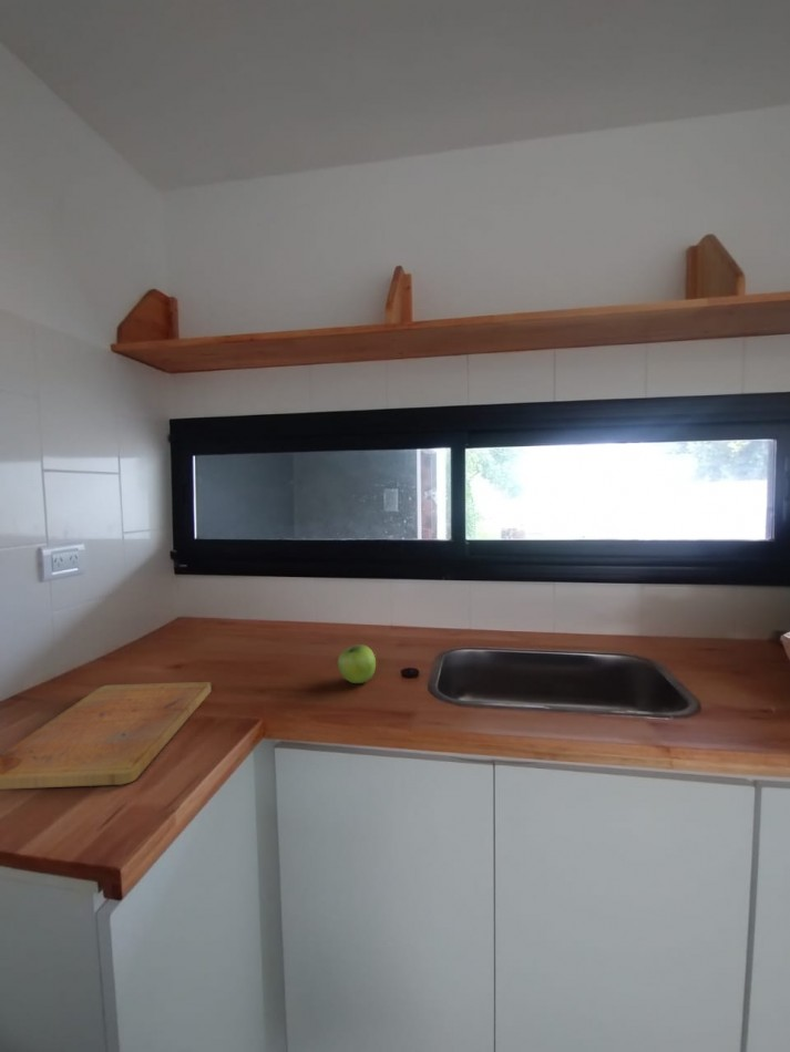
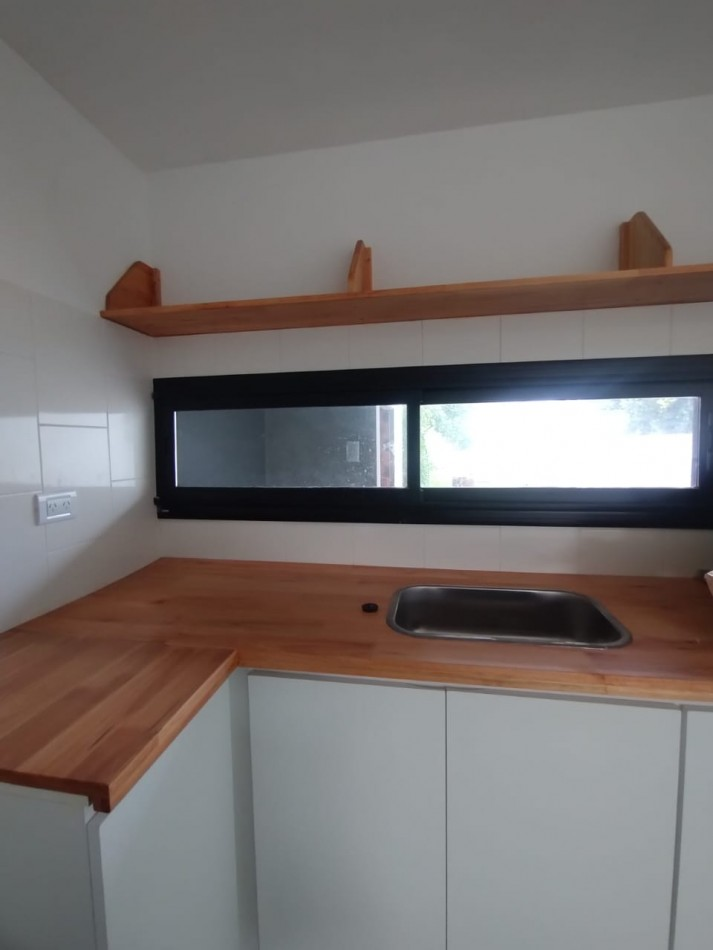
- cutting board [0,681,213,791]
- fruit [337,643,377,684]
